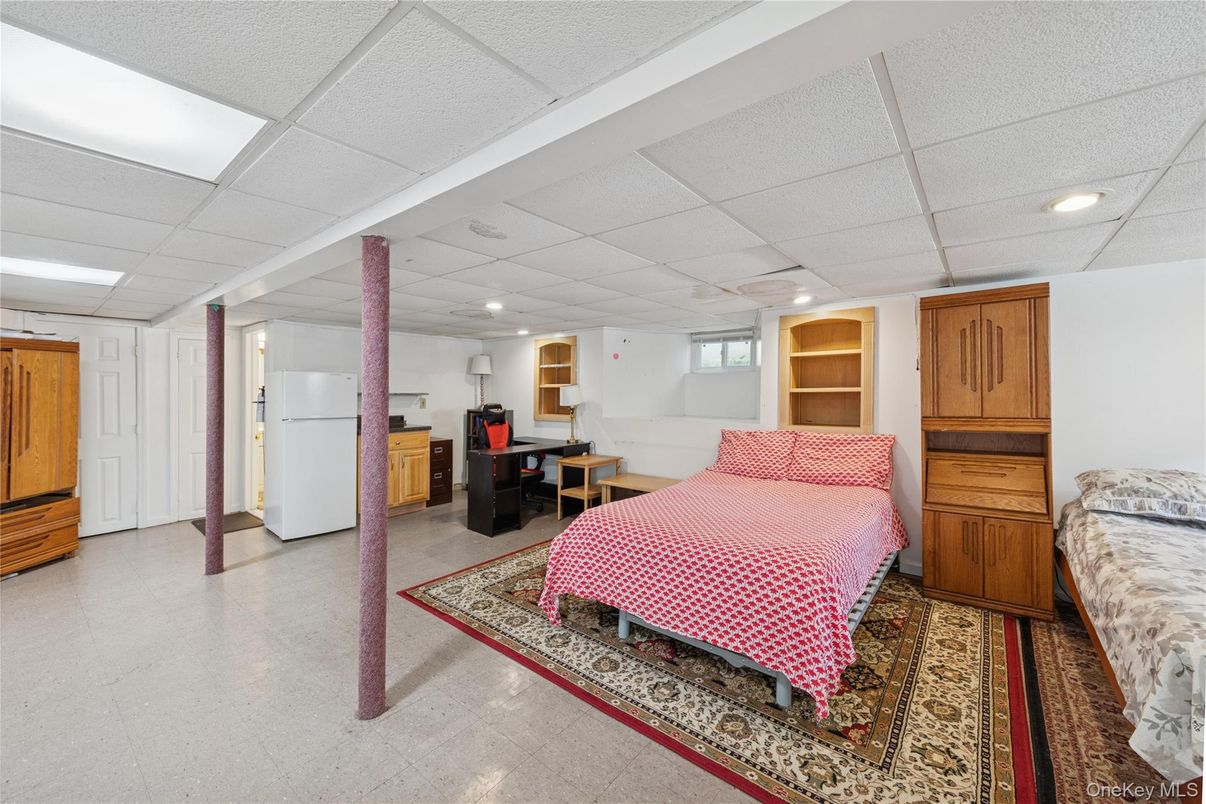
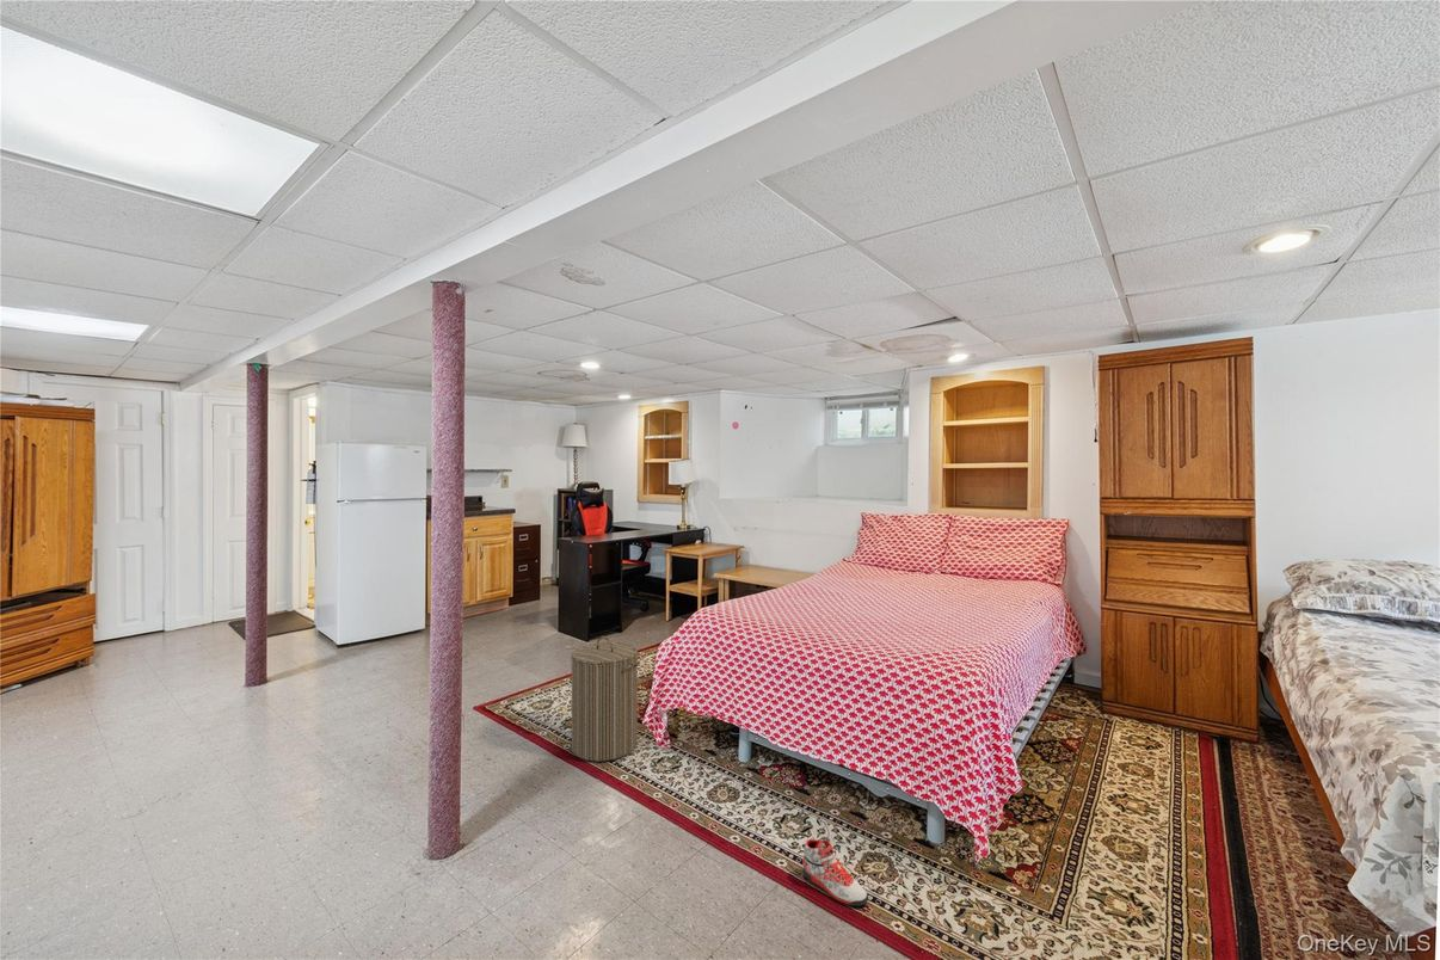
+ sneaker [801,838,869,907]
+ laundry hamper [570,635,641,763]
